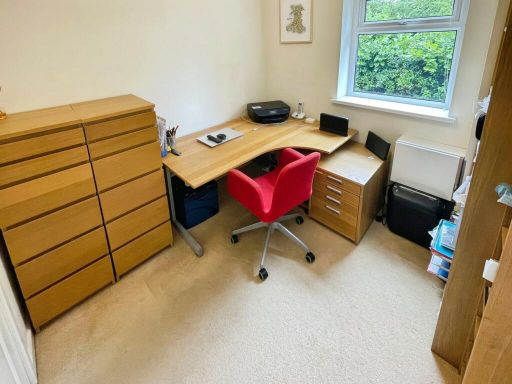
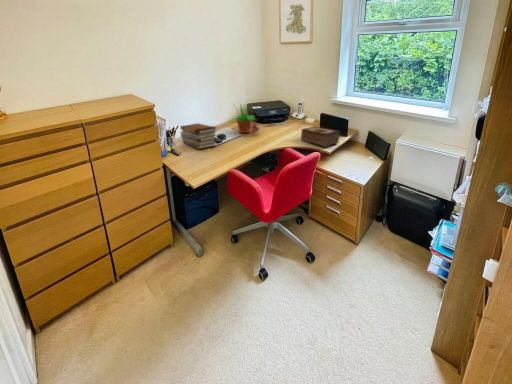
+ tissue box [300,126,340,148]
+ book stack [179,122,219,150]
+ potted plant [227,101,260,134]
